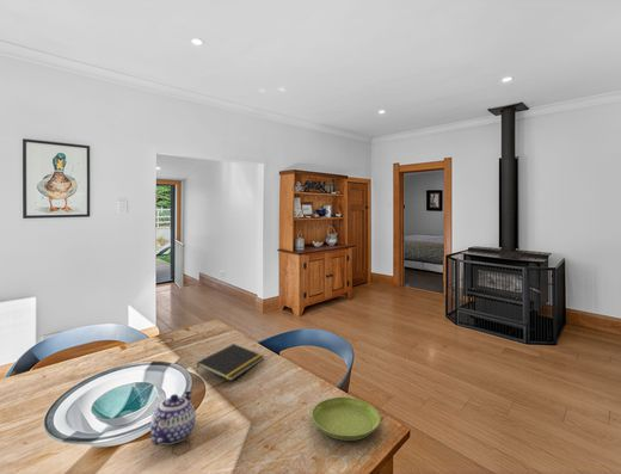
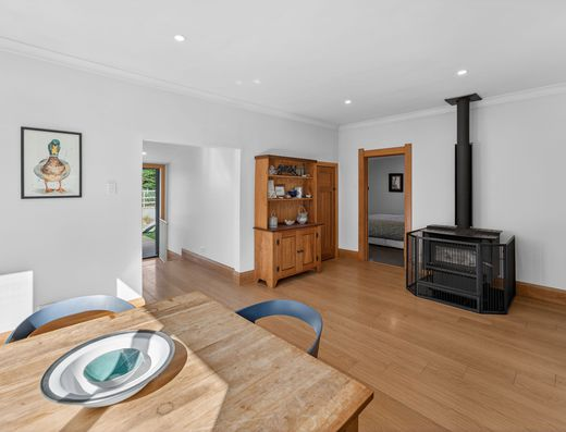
- notepad [195,343,265,382]
- teapot [149,389,197,447]
- saucer [310,396,382,442]
